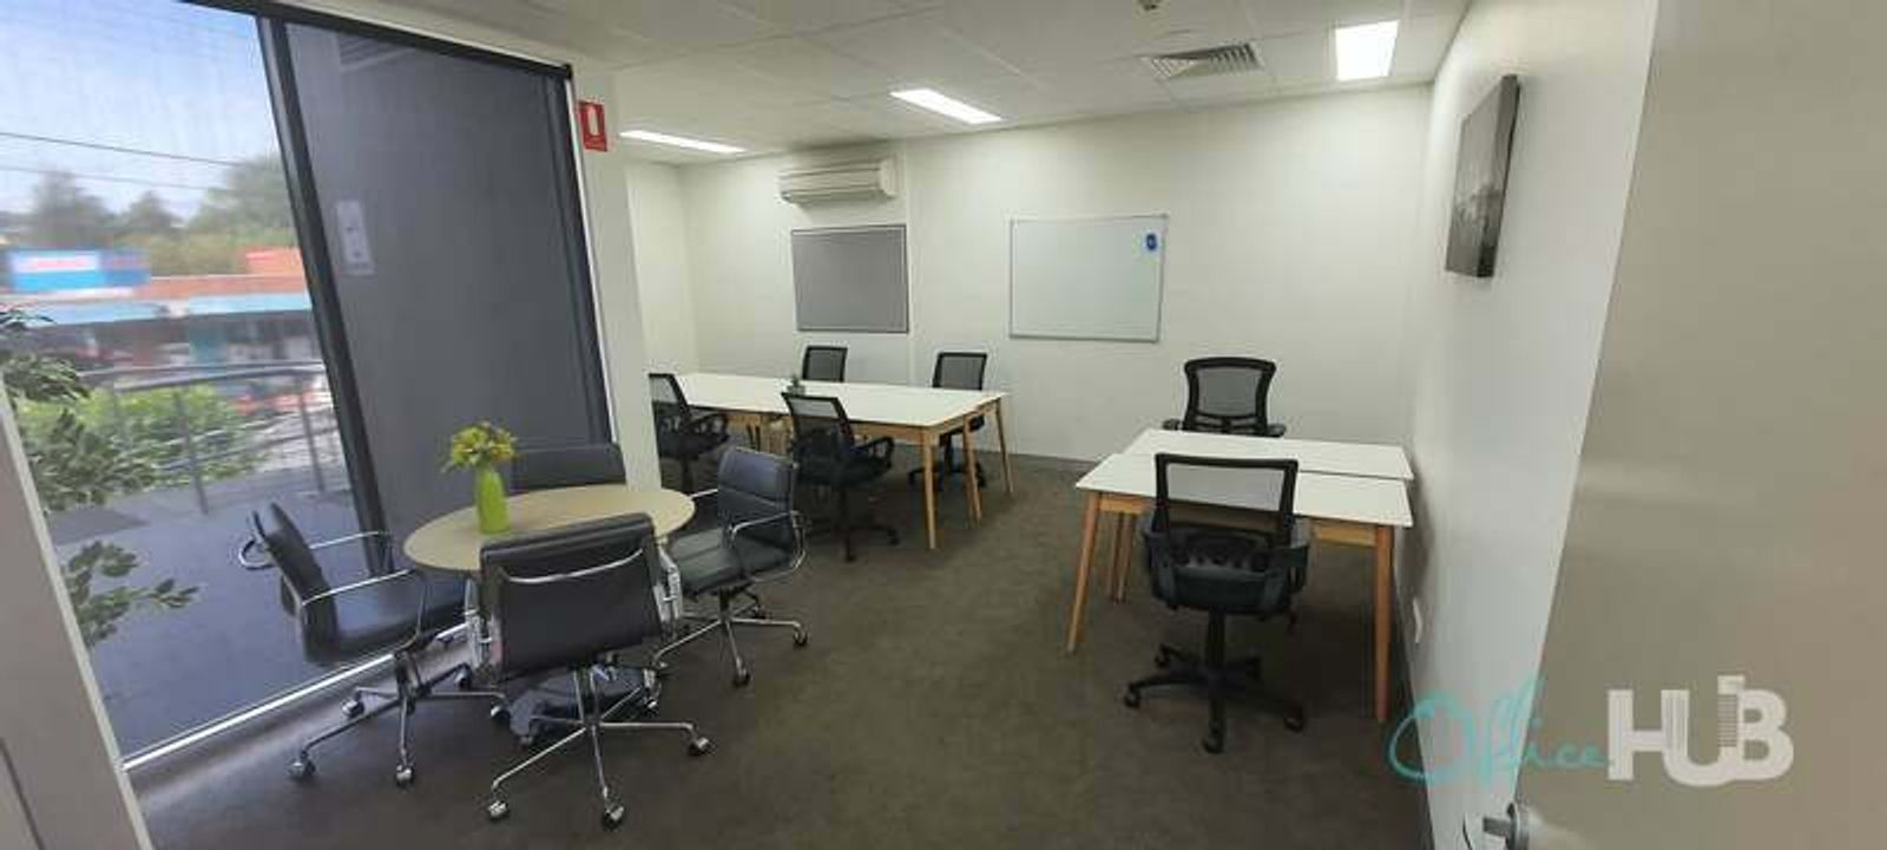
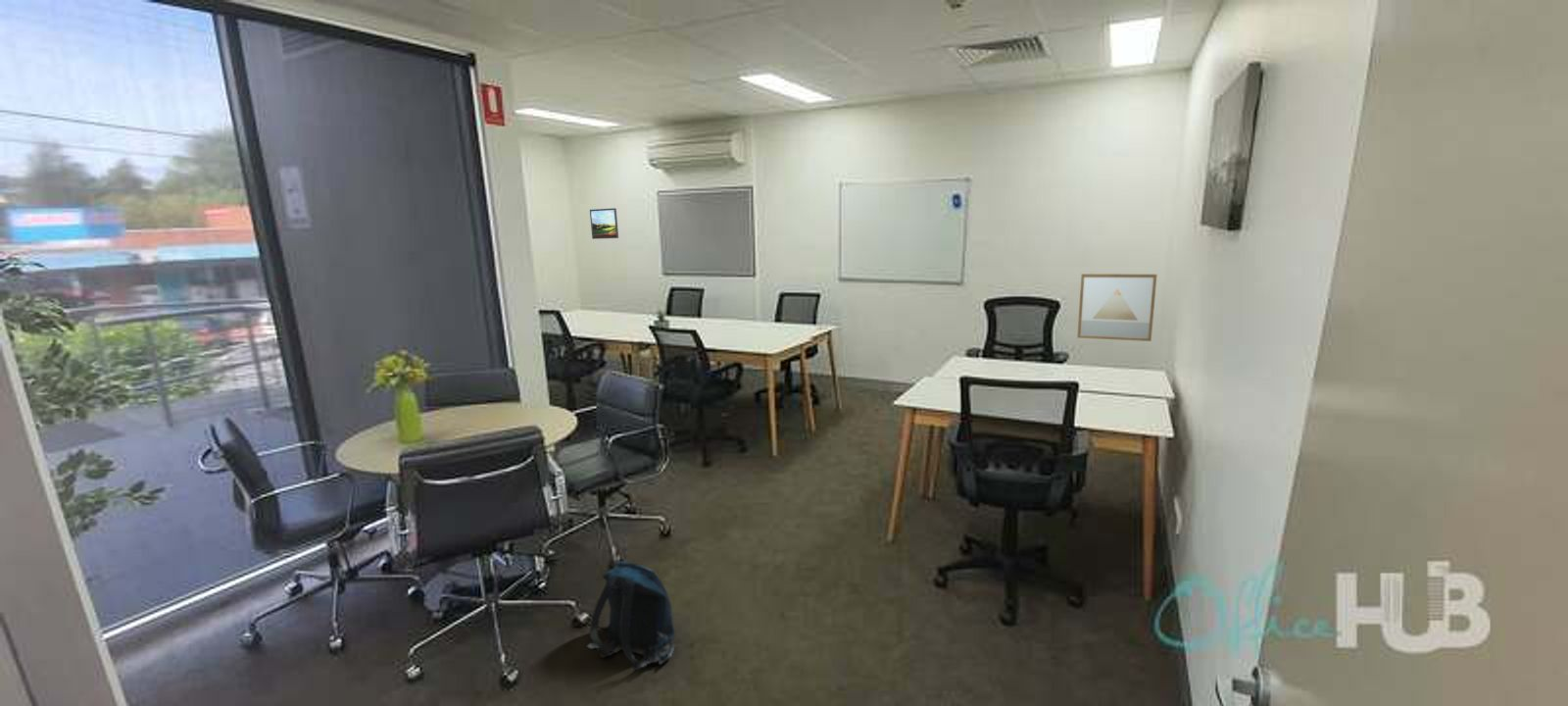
+ wall art [1076,273,1158,342]
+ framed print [589,207,619,240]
+ backpack [586,560,677,671]
